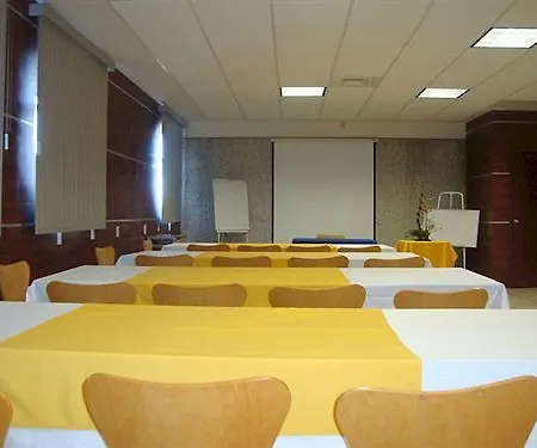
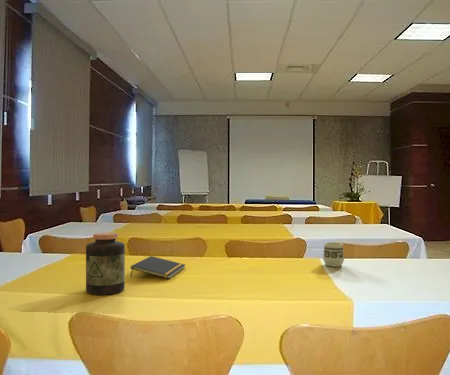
+ jar [85,232,126,296]
+ cup [322,241,345,268]
+ notepad [130,255,186,280]
